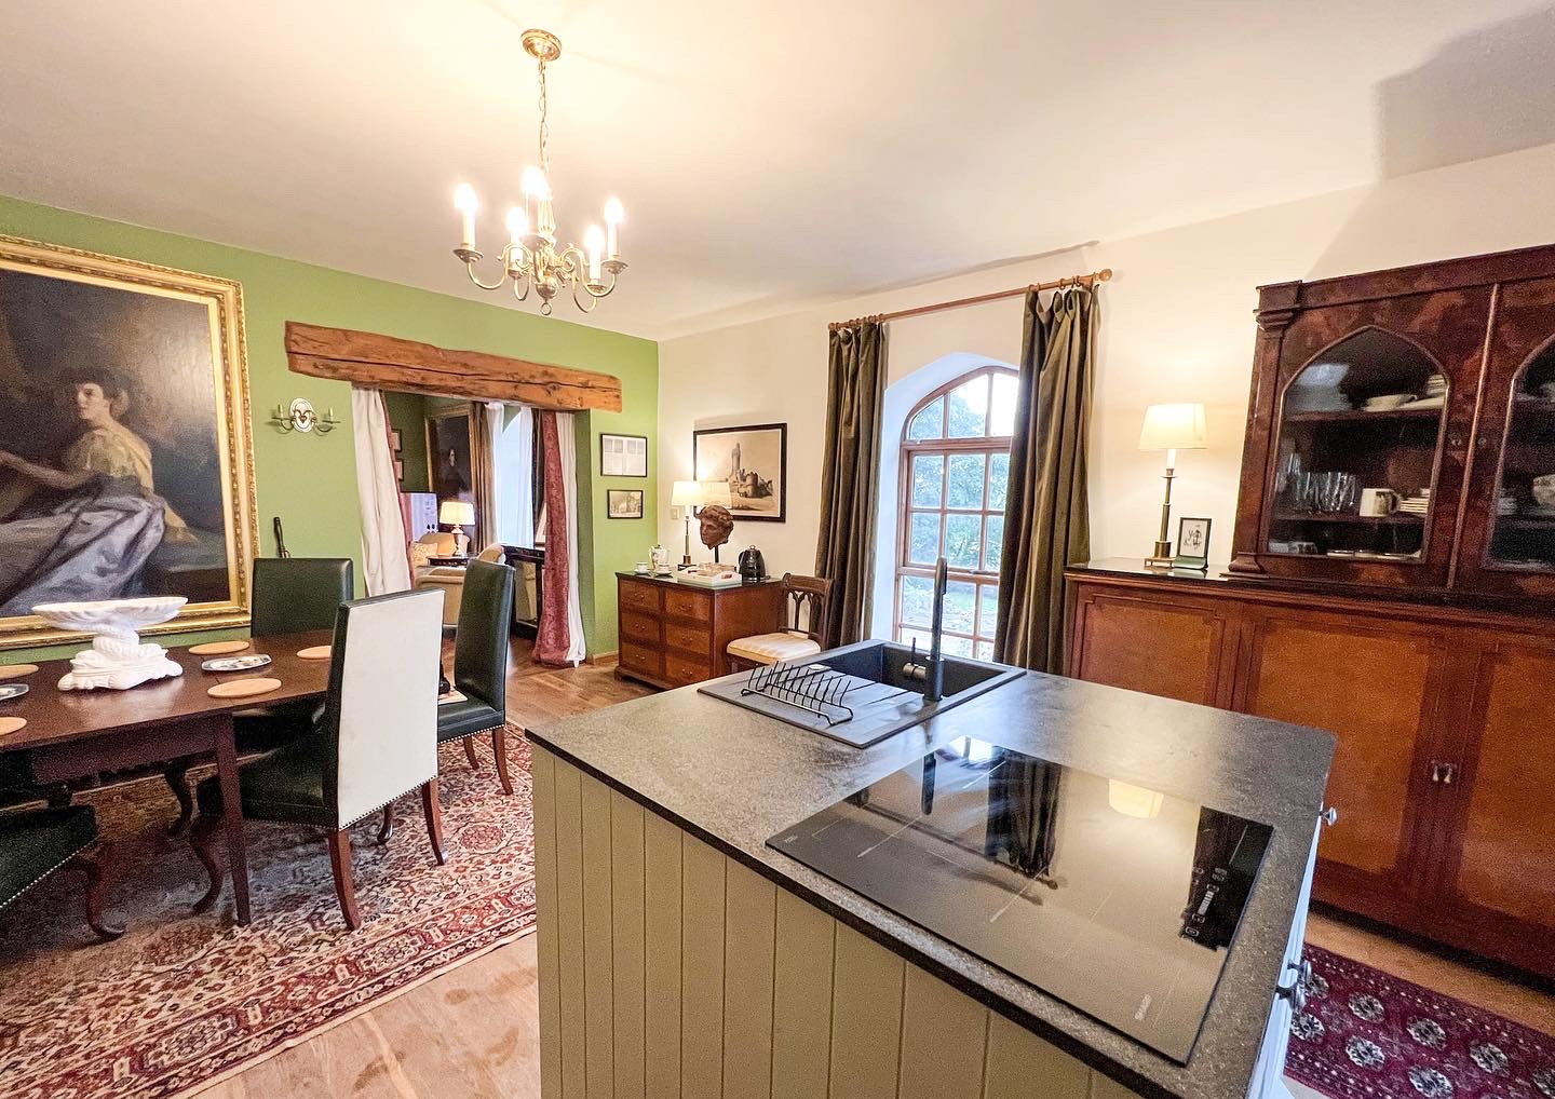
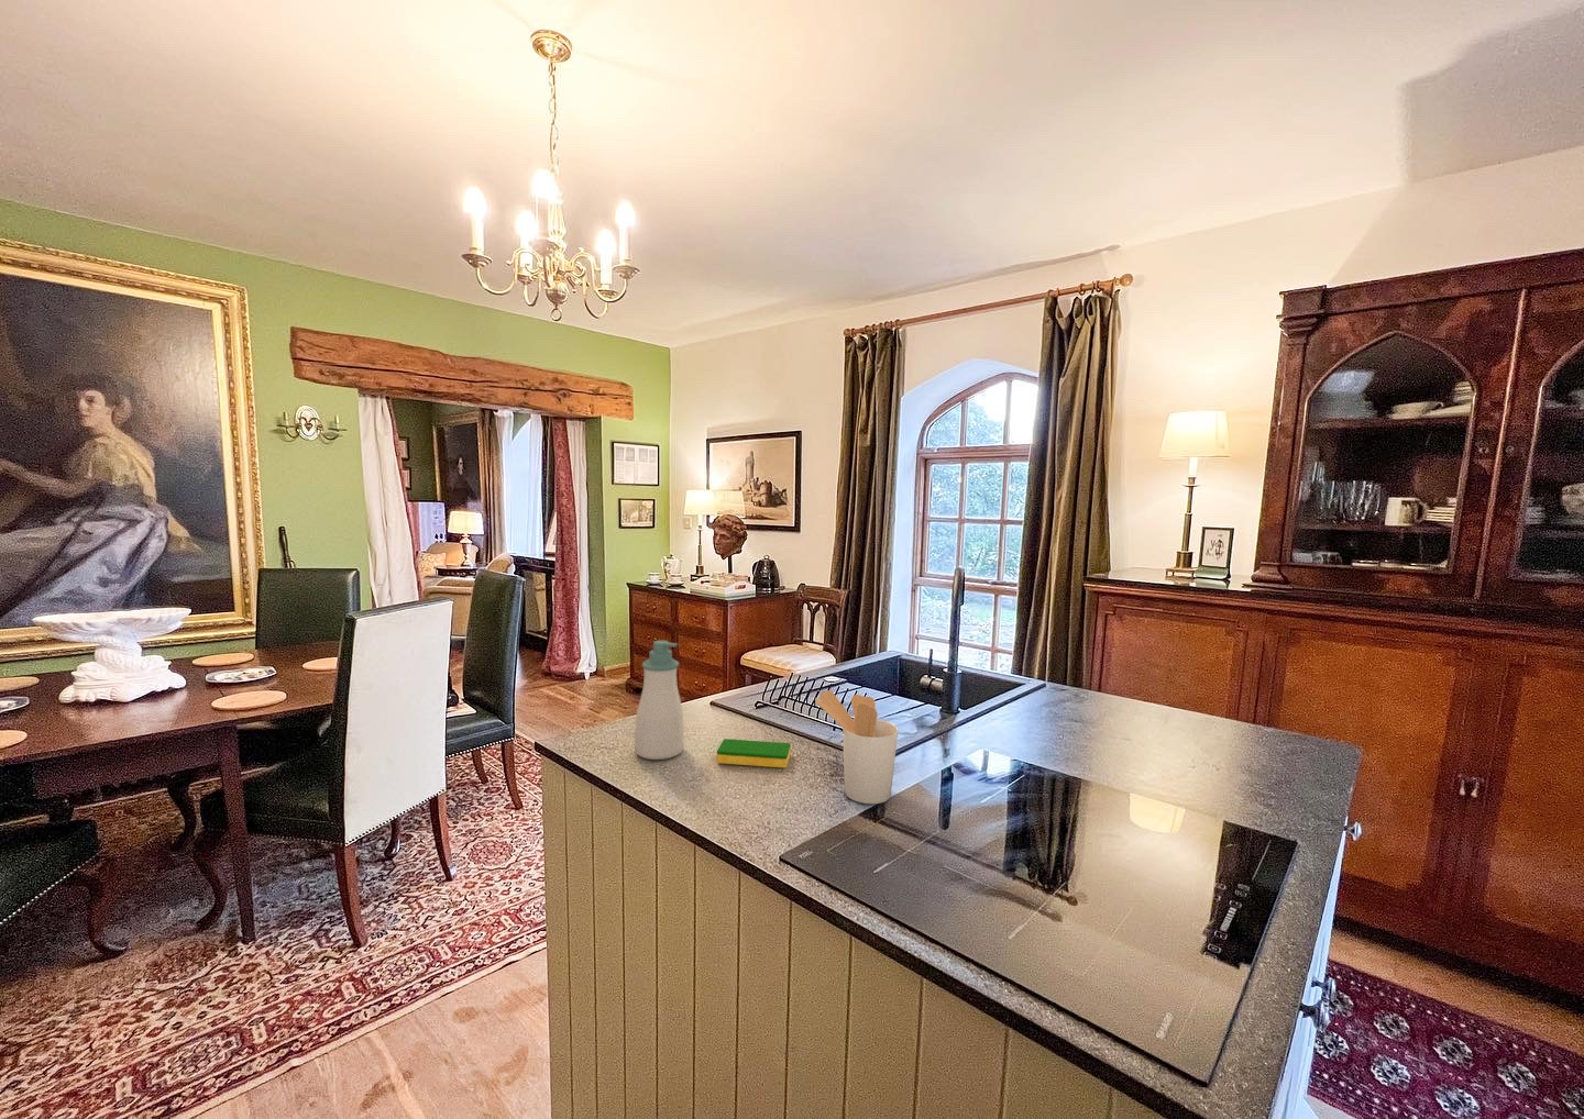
+ soap bottle [634,639,685,761]
+ dish sponge [715,738,793,769]
+ utensil holder [814,689,899,804]
